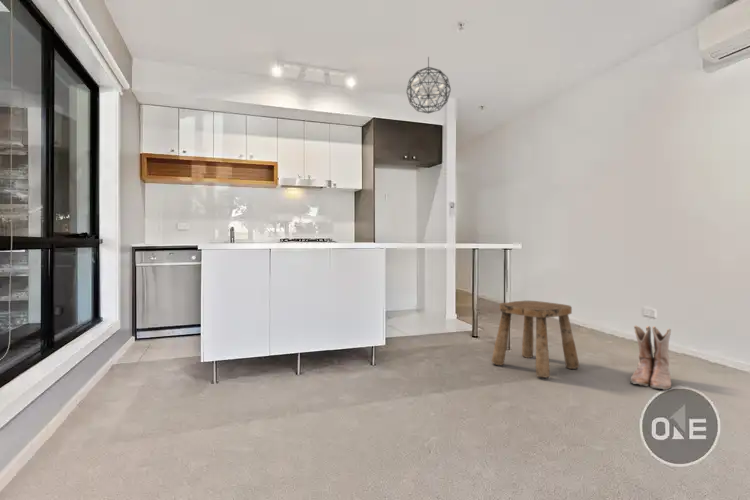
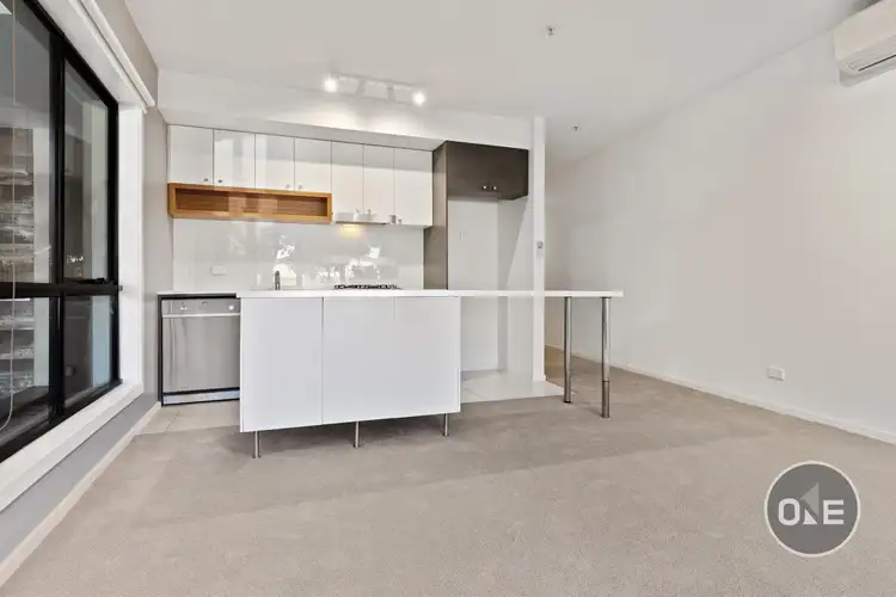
- boots [630,324,672,391]
- stool [491,300,580,378]
- pendant light [405,56,452,114]
